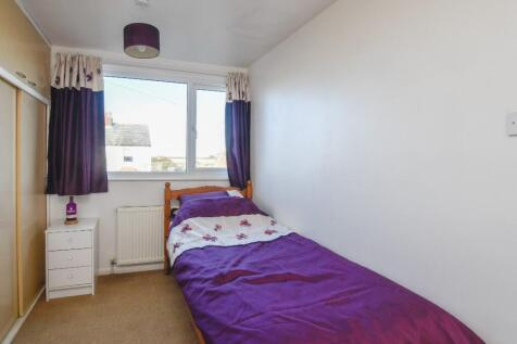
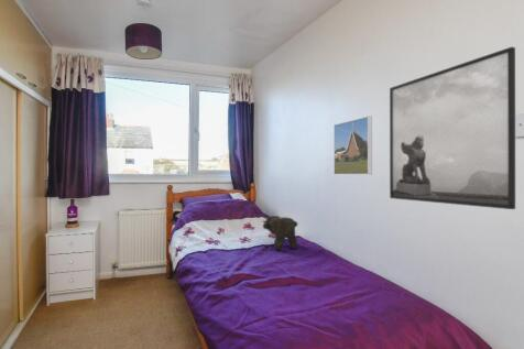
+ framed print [389,46,516,210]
+ teddy bear [261,215,298,251]
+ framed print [332,116,373,175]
